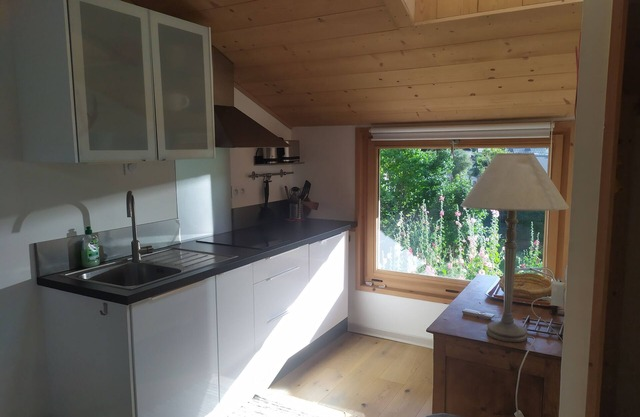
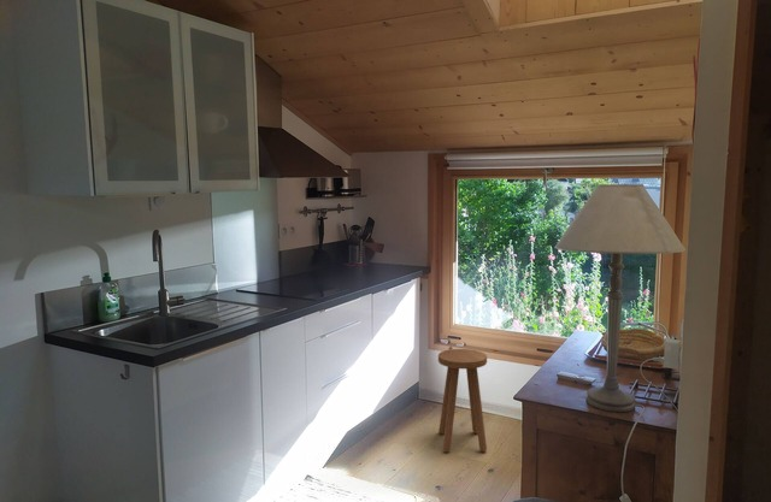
+ stool [437,348,488,453]
